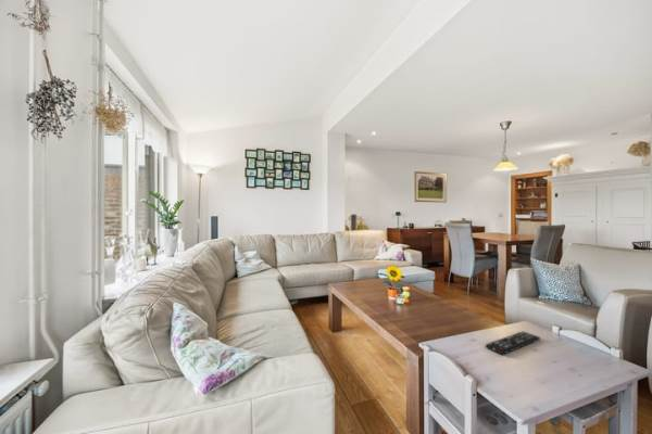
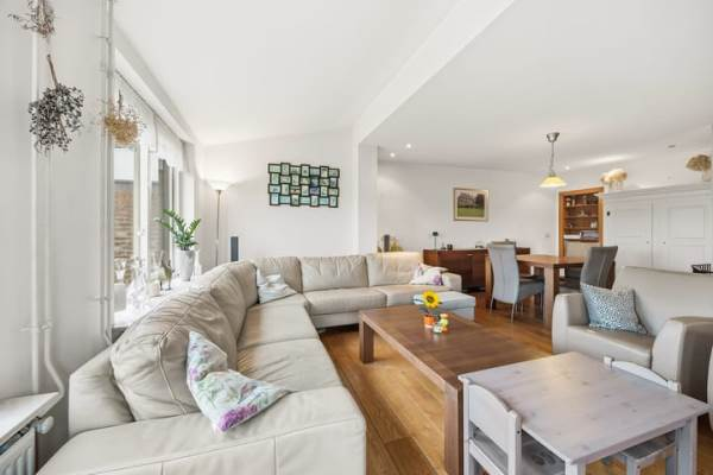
- remote control [485,330,541,356]
